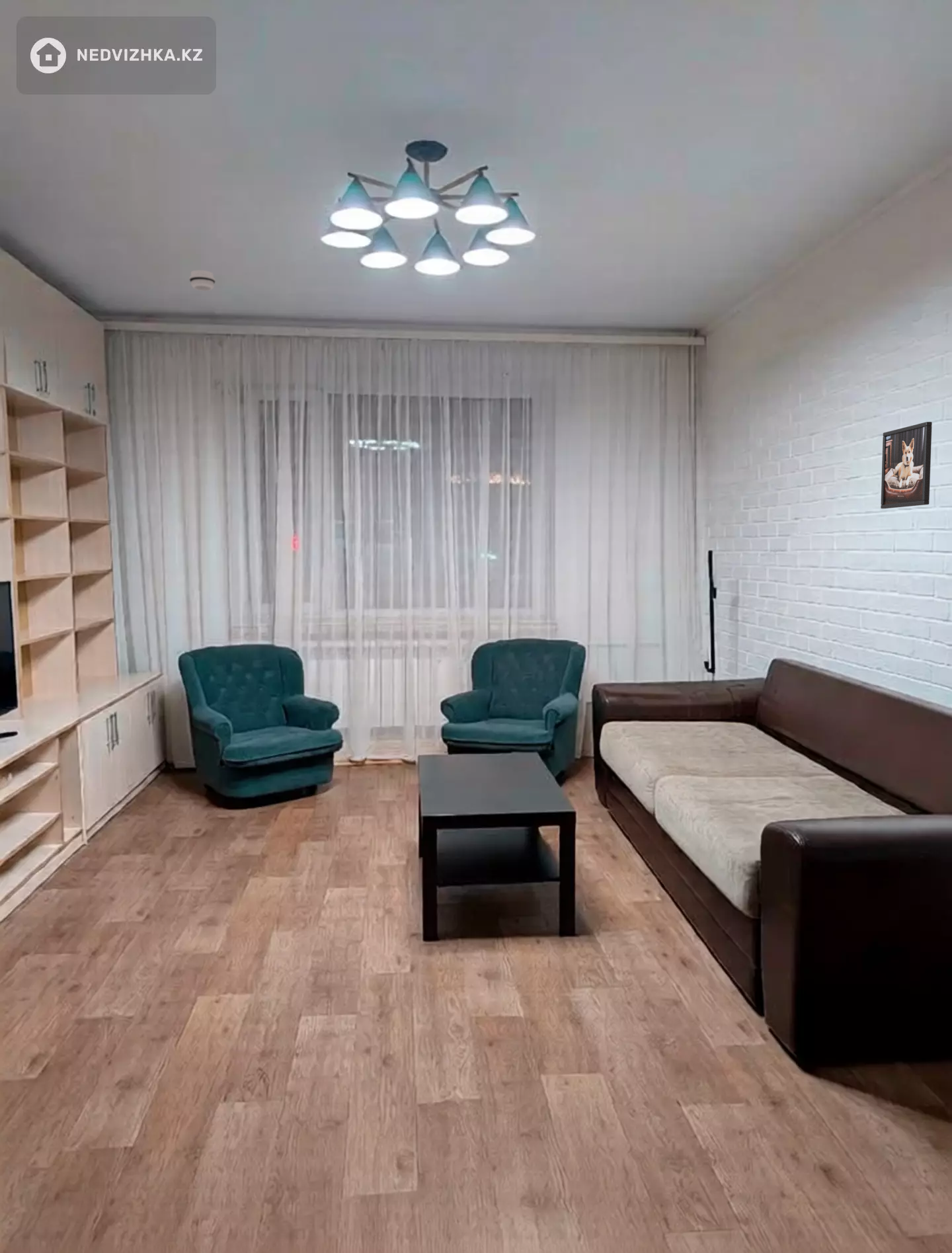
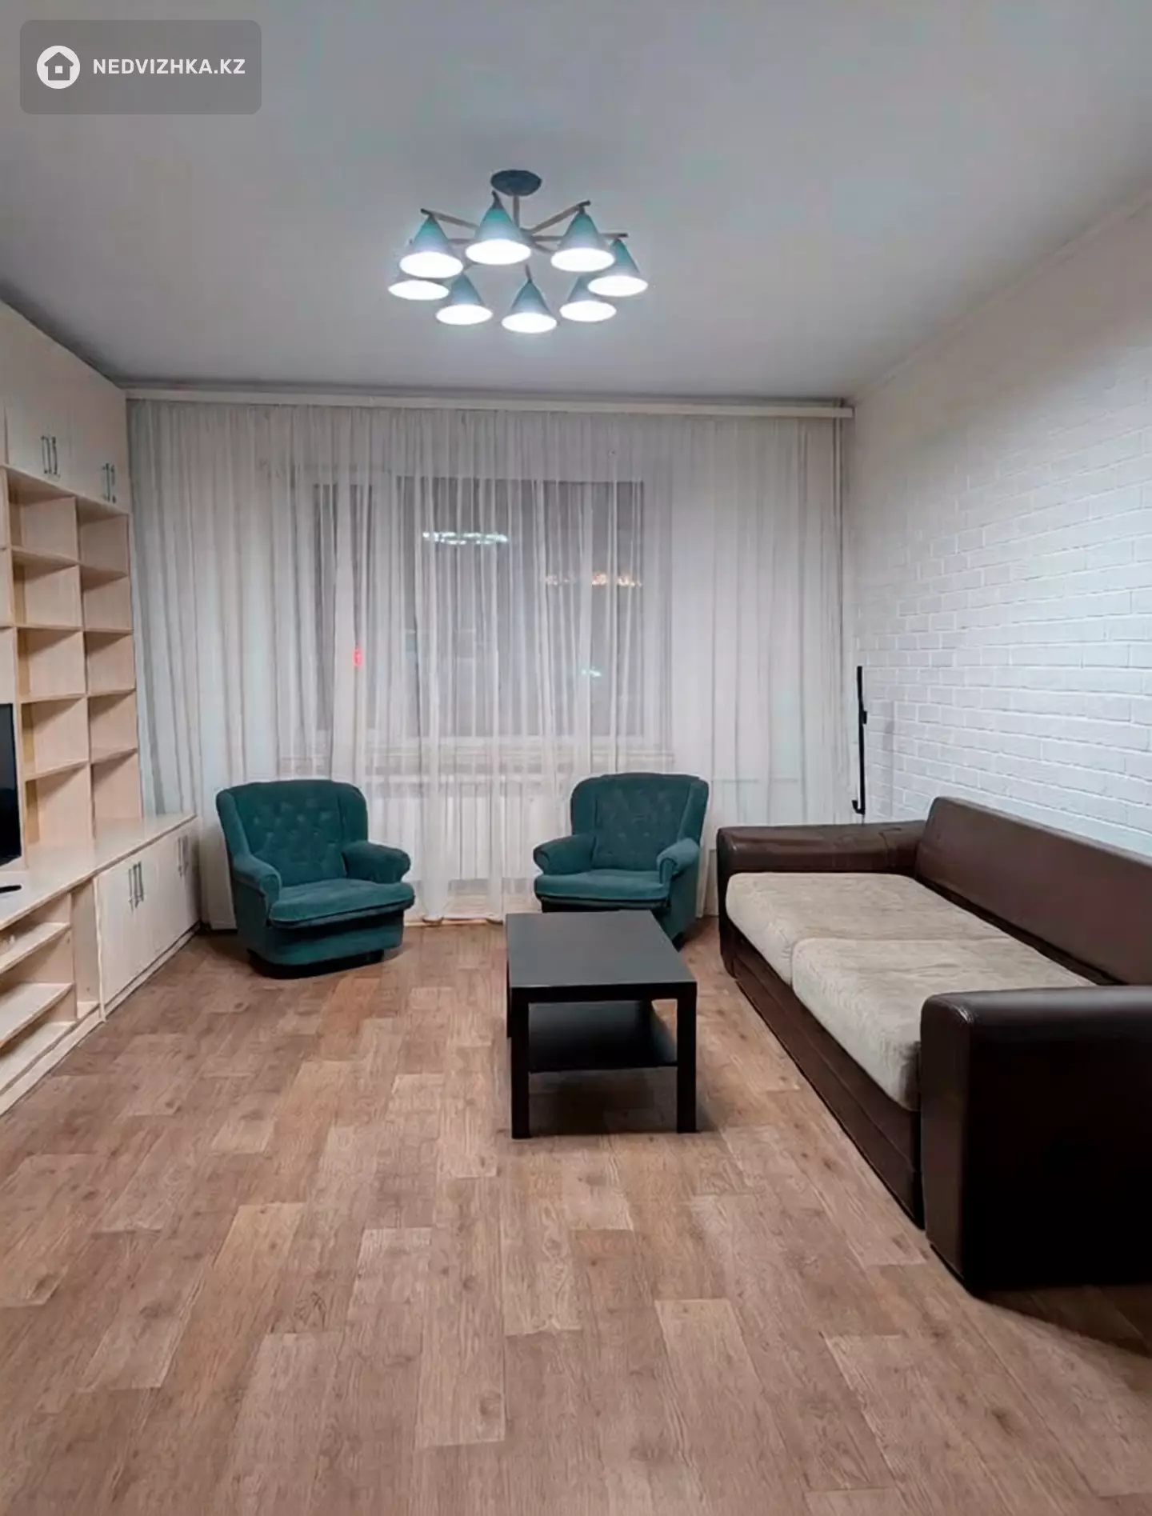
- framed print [880,421,933,509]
- smoke detector [188,270,216,292]
